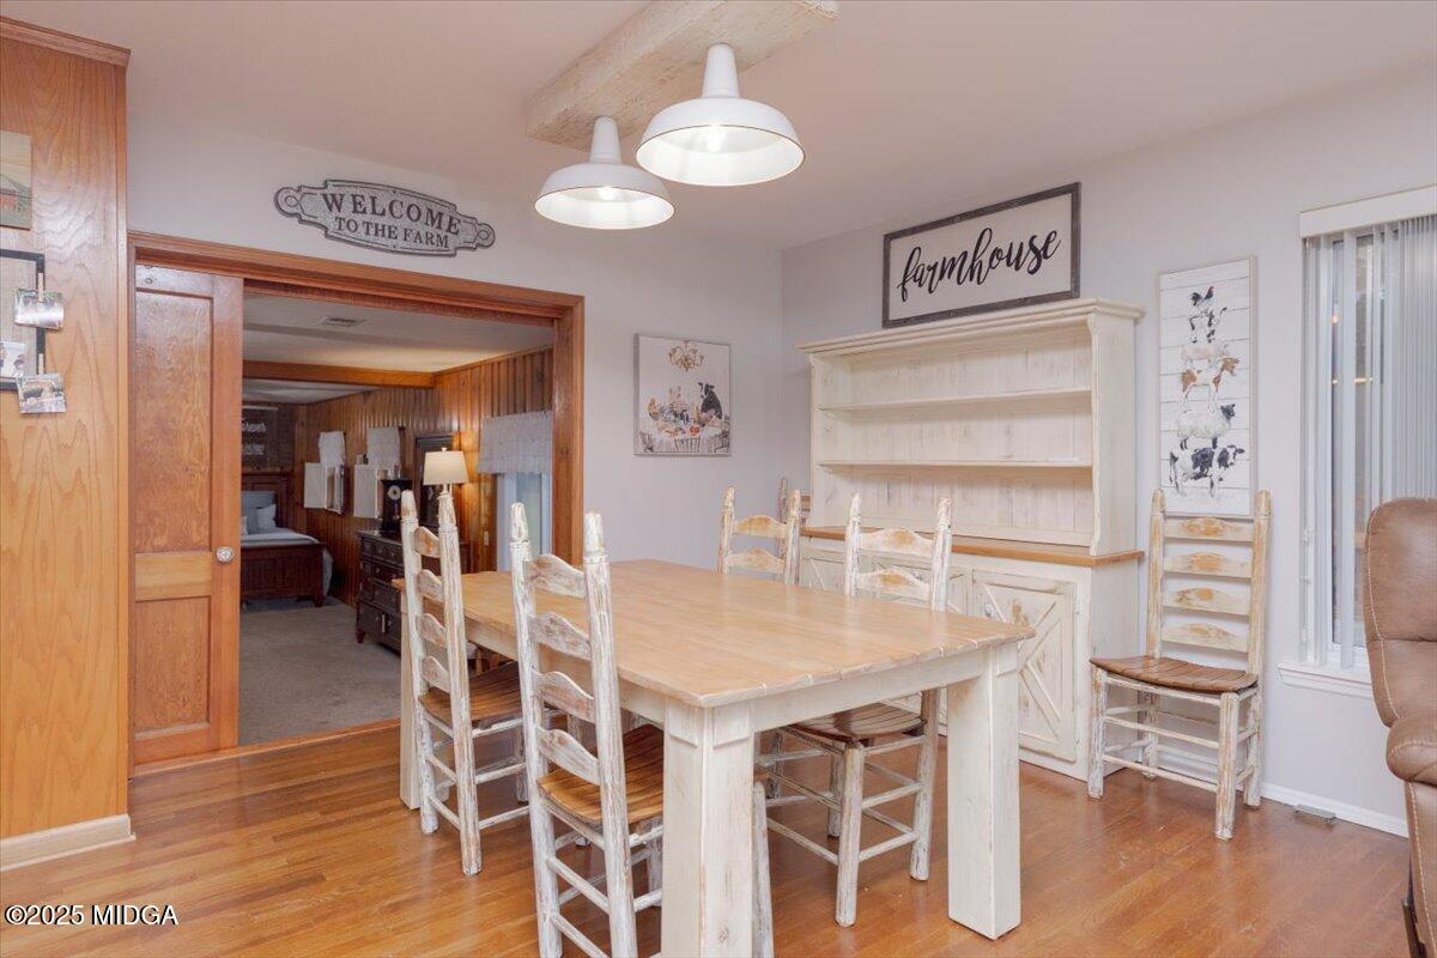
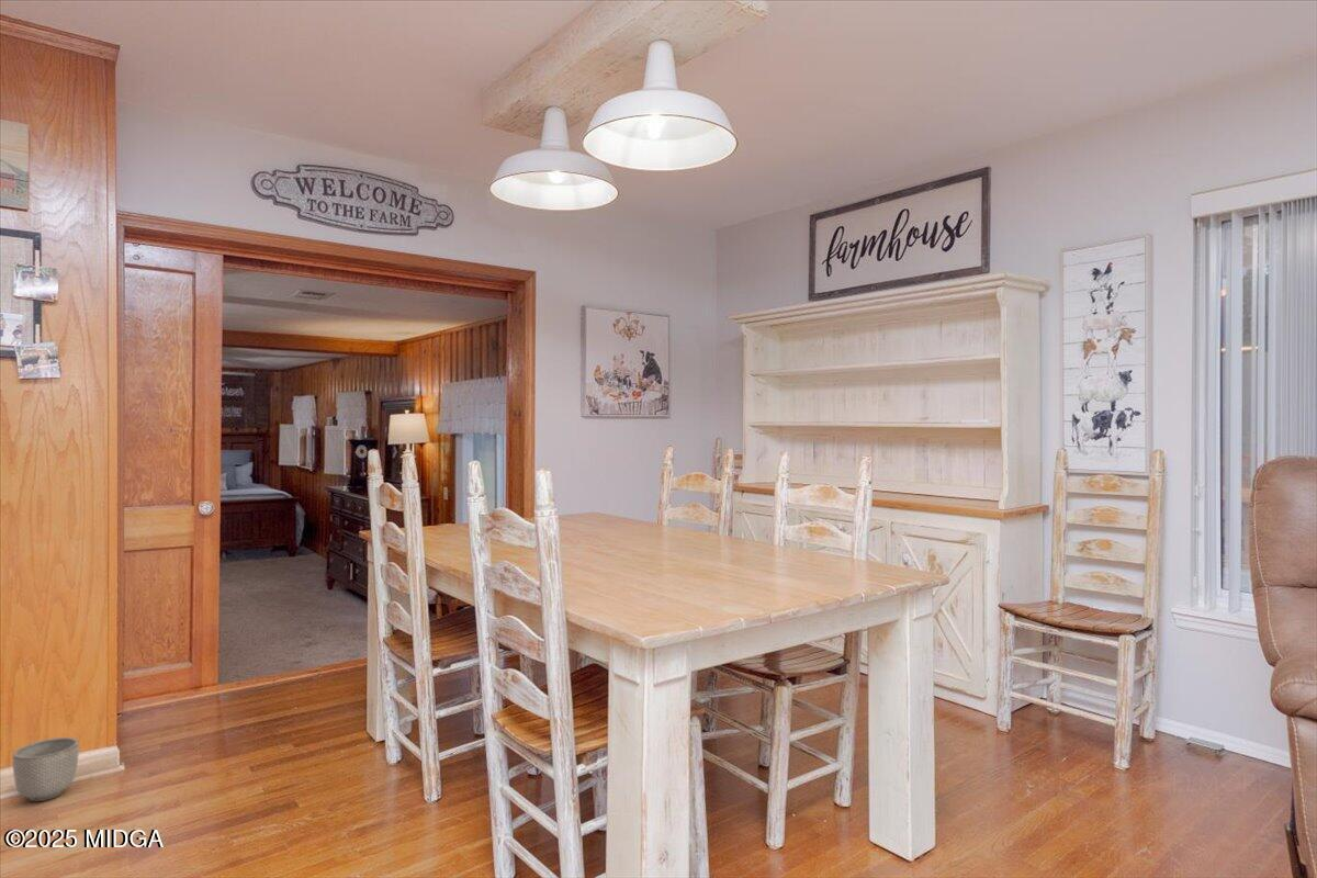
+ planter [11,736,80,802]
